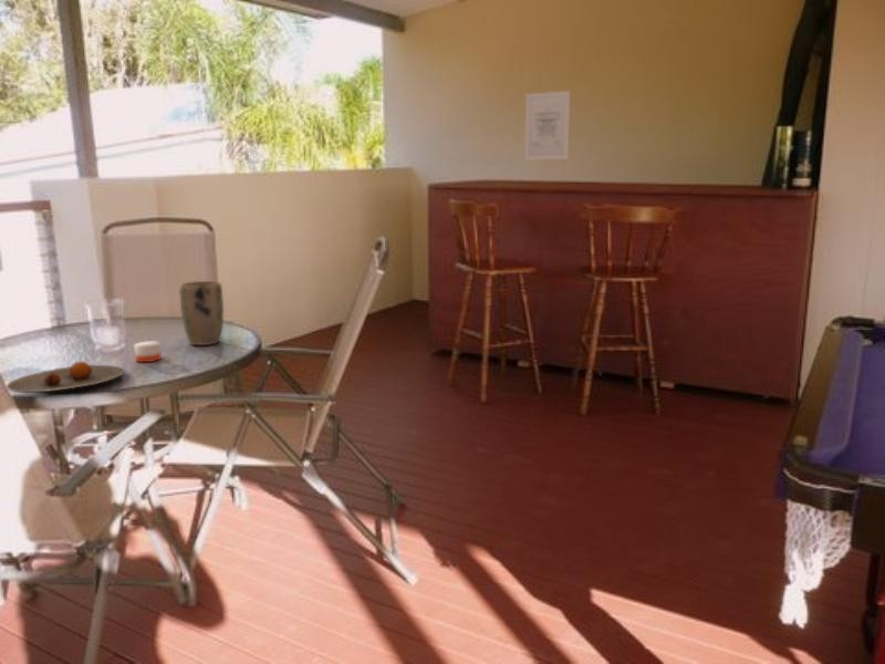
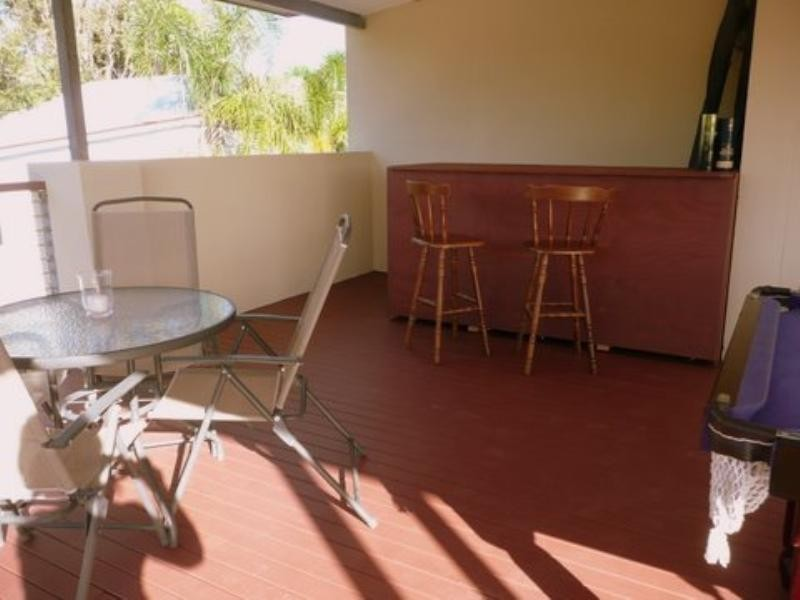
- wall art [524,90,571,160]
- candle [133,329,163,363]
- plate [6,361,126,393]
- plant pot [178,280,225,346]
